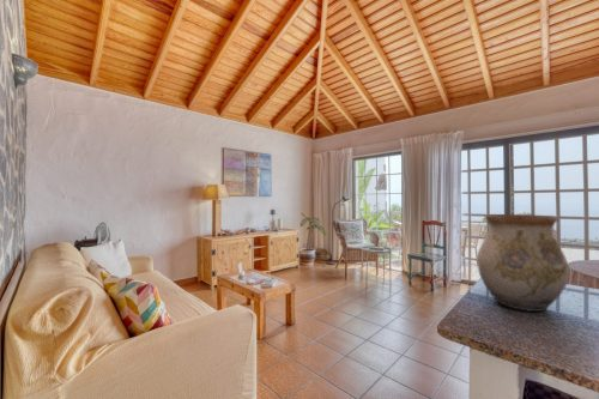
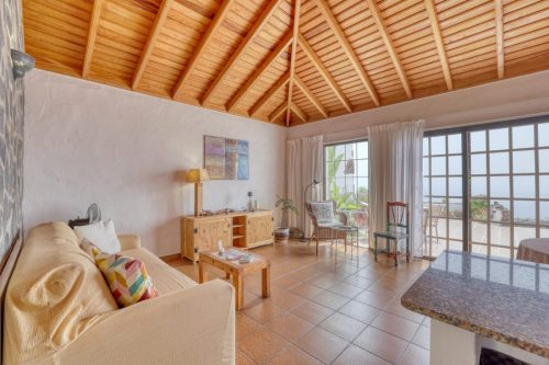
- vase [476,213,570,313]
